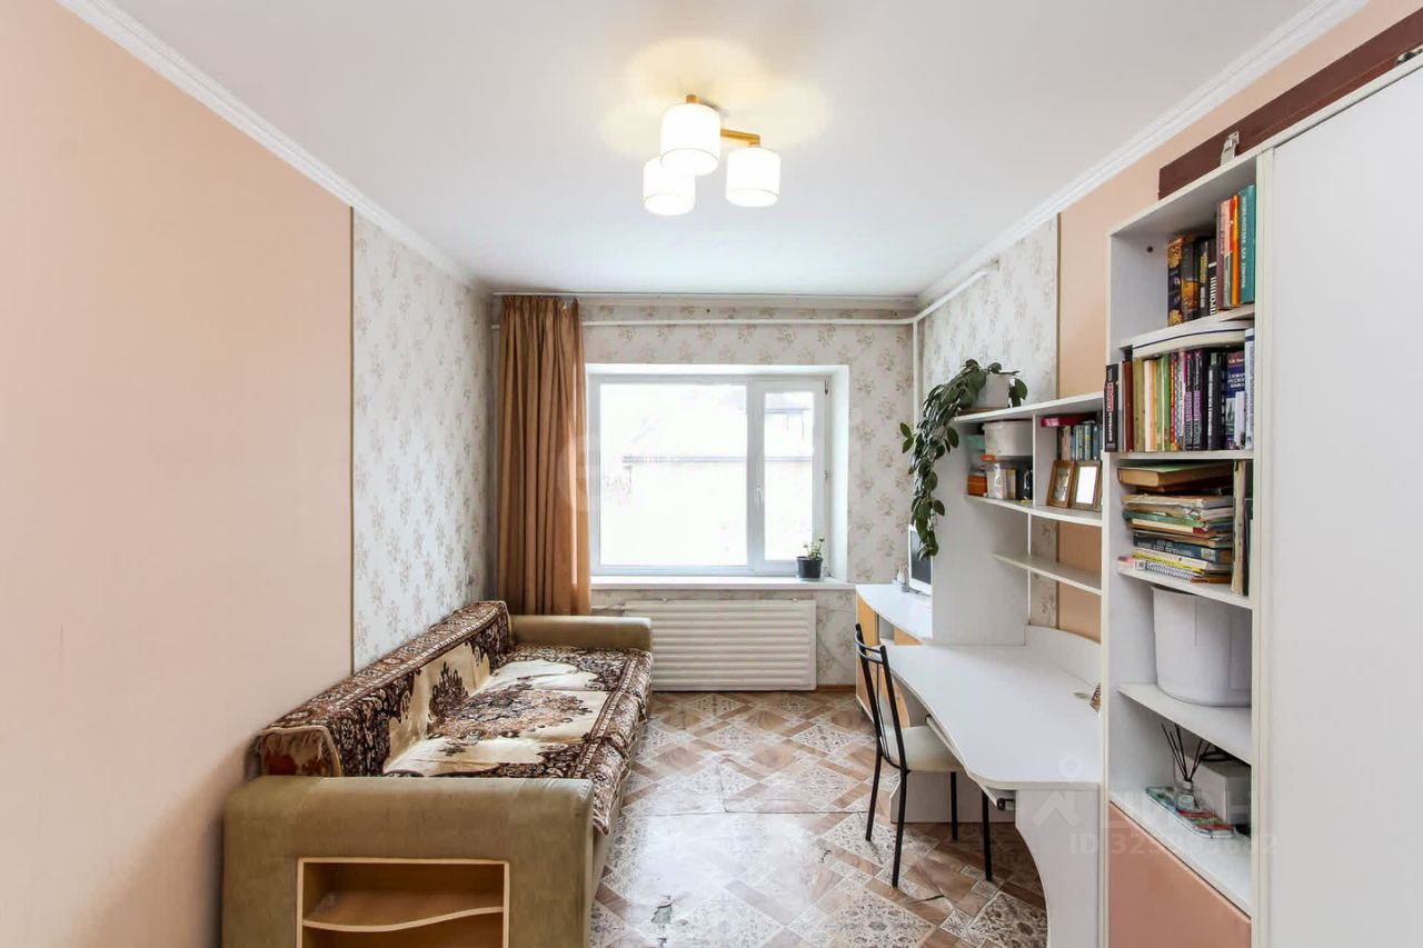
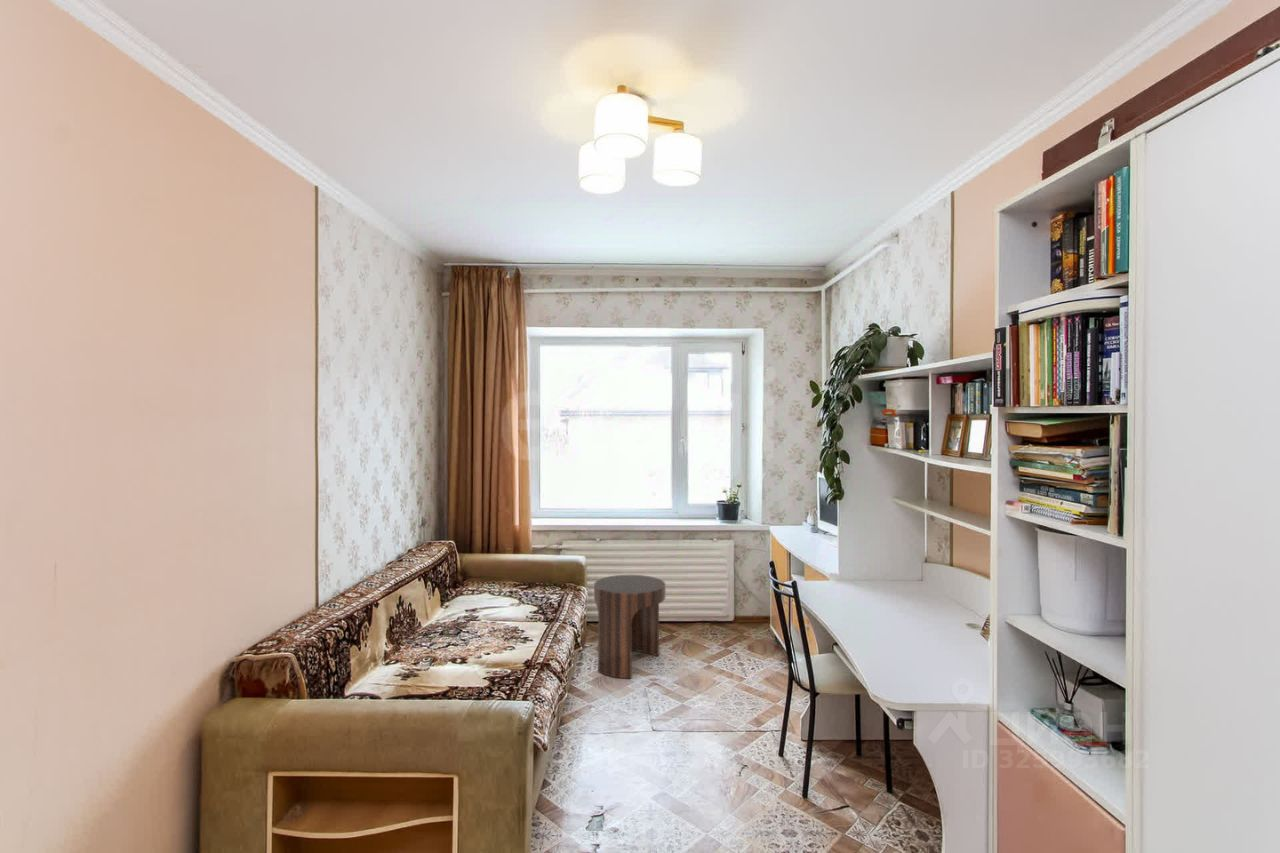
+ side table [593,574,667,680]
